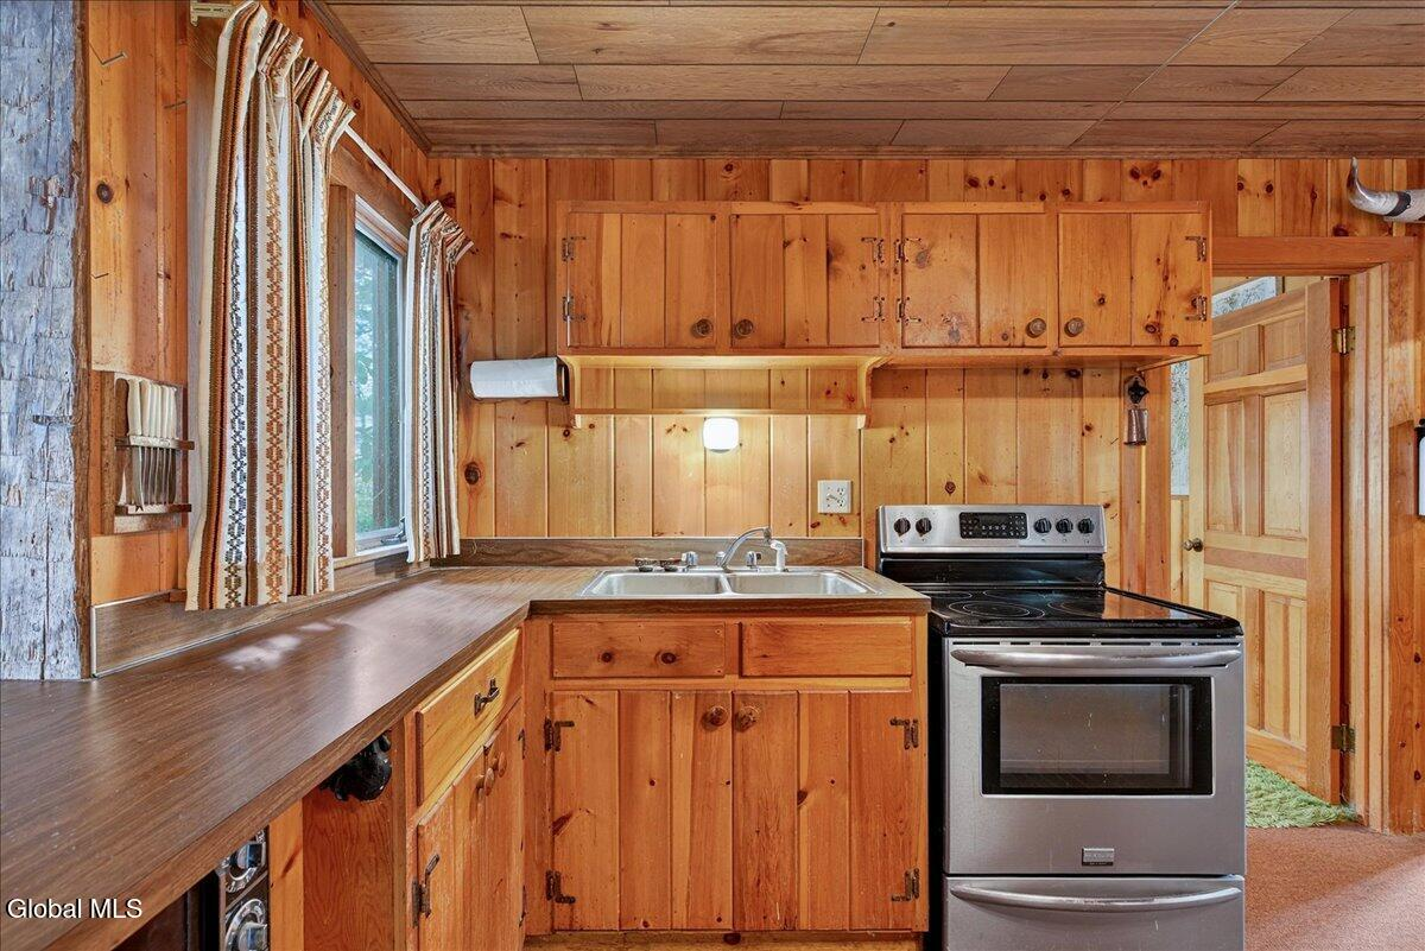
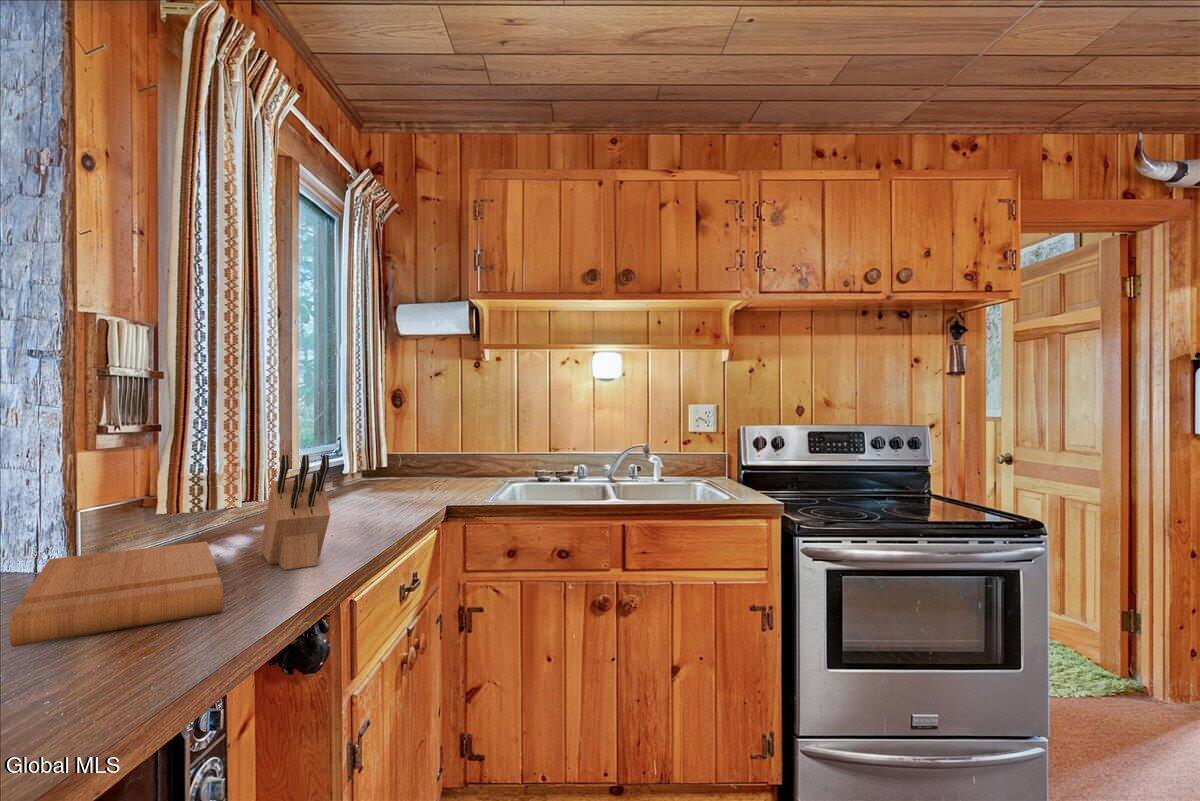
+ cutting board [8,541,224,648]
+ knife block [260,454,331,571]
